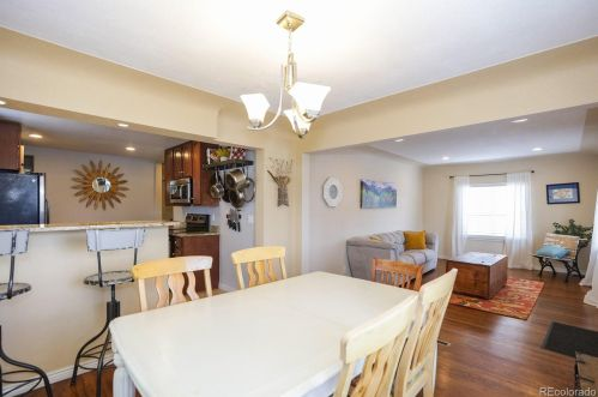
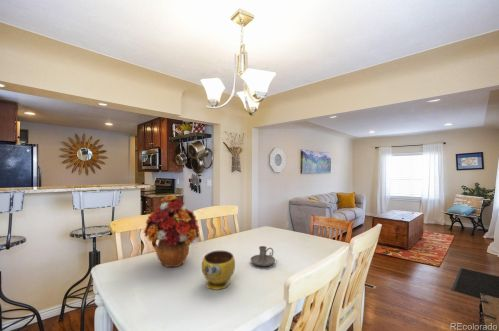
+ bowl [201,250,236,291]
+ candle holder [250,245,276,267]
+ flower arrangement [142,194,200,268]
